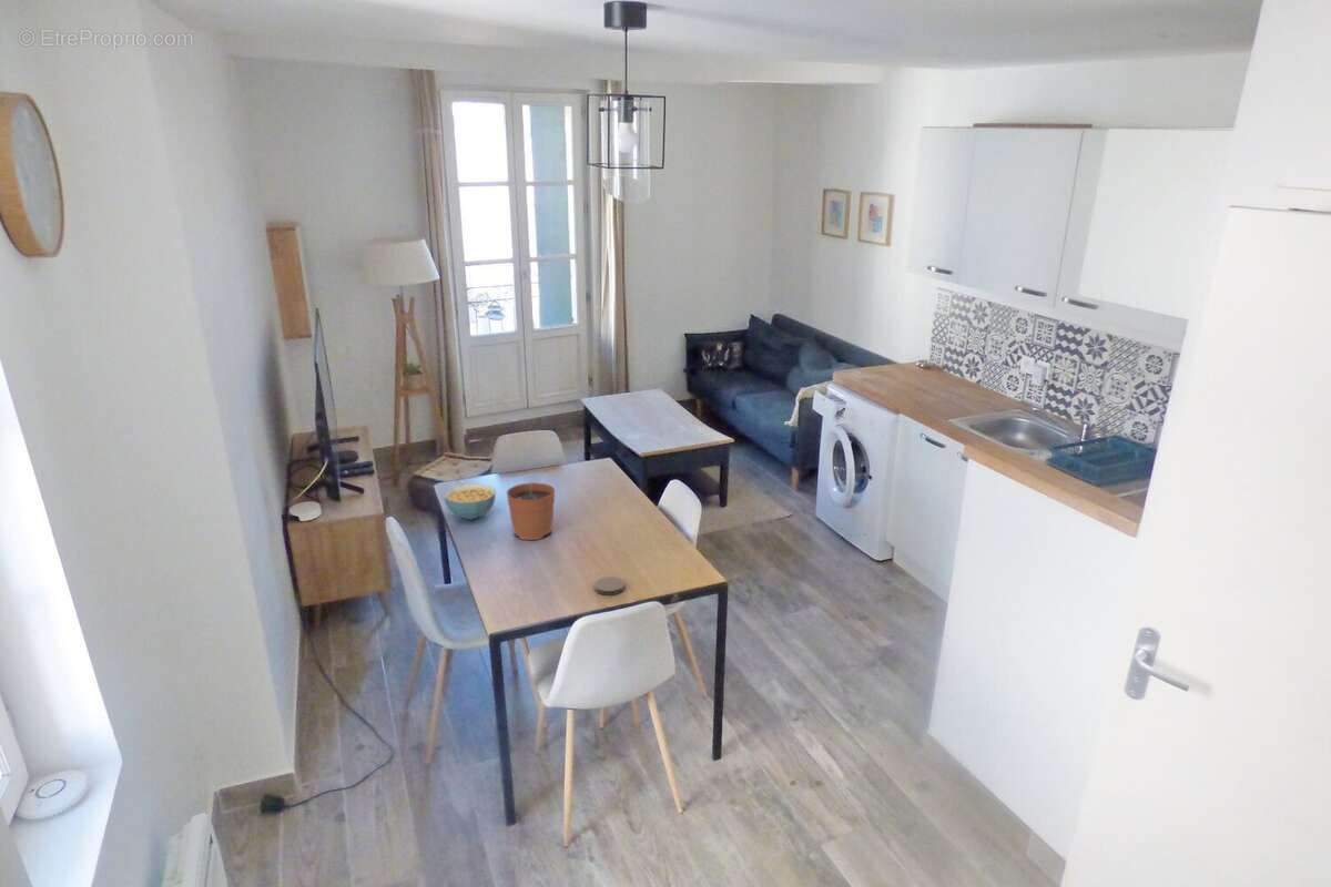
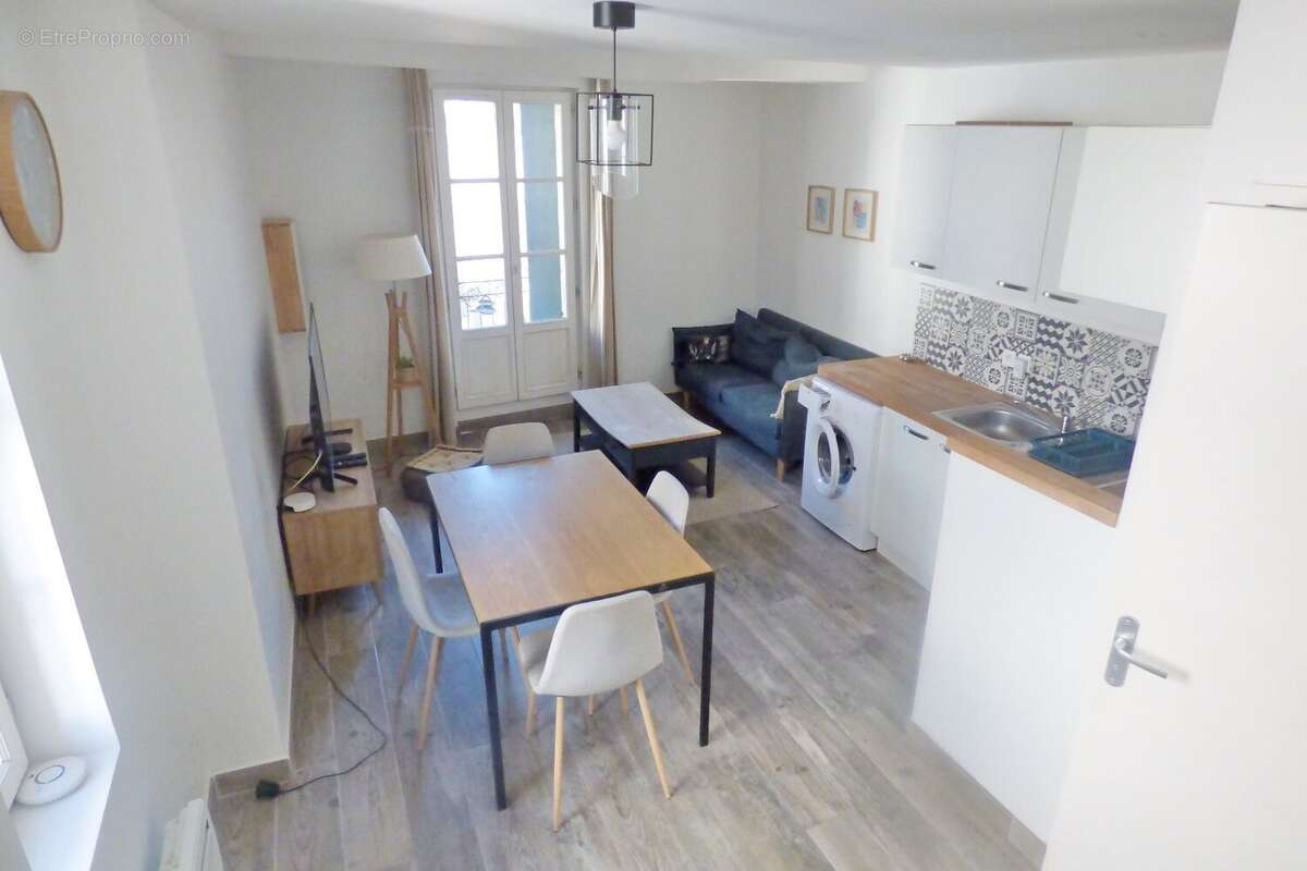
- cereal bowl [443,483,497,520]
- plant pot [506,466,557,541]
- coaster [593,575,626,595]
